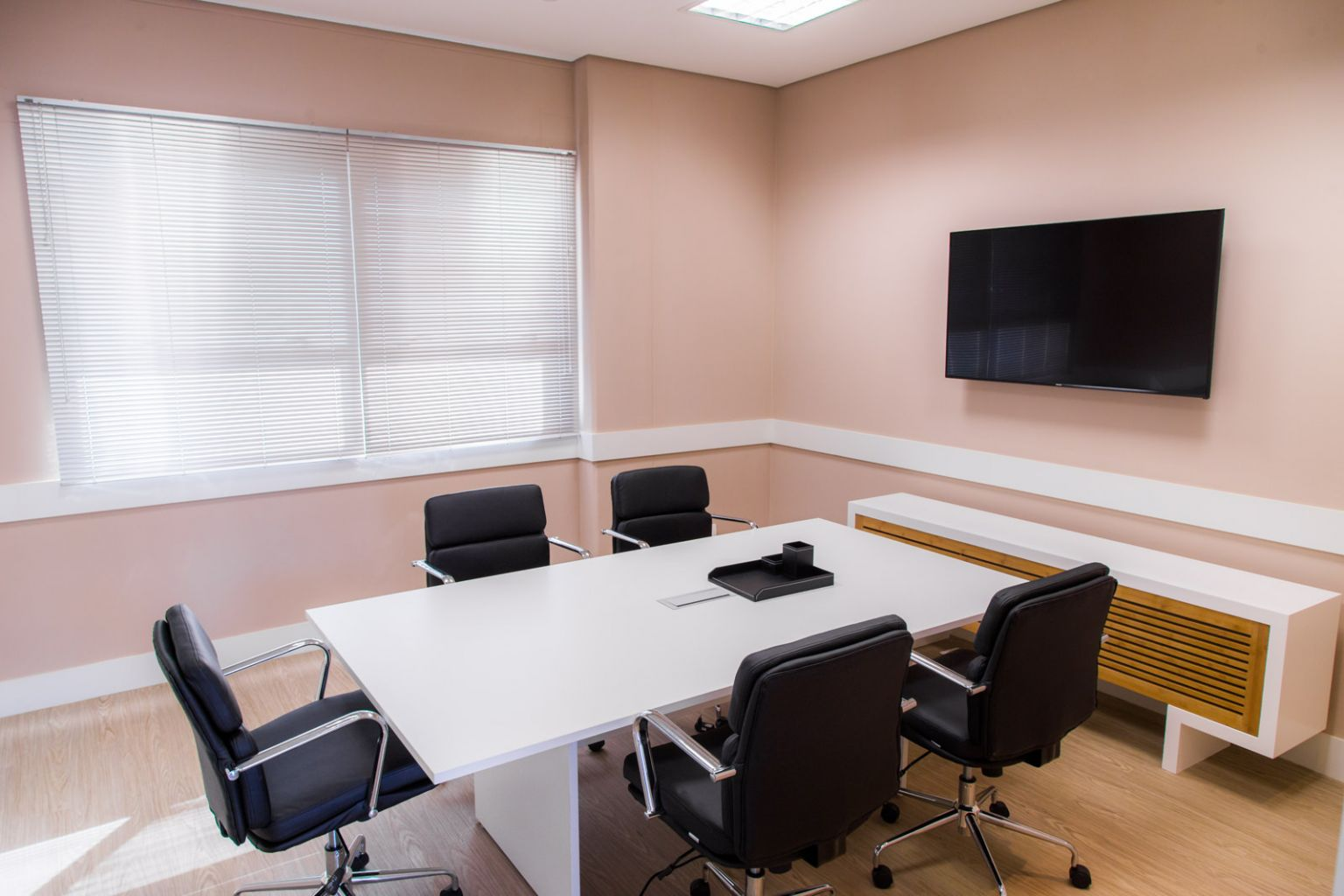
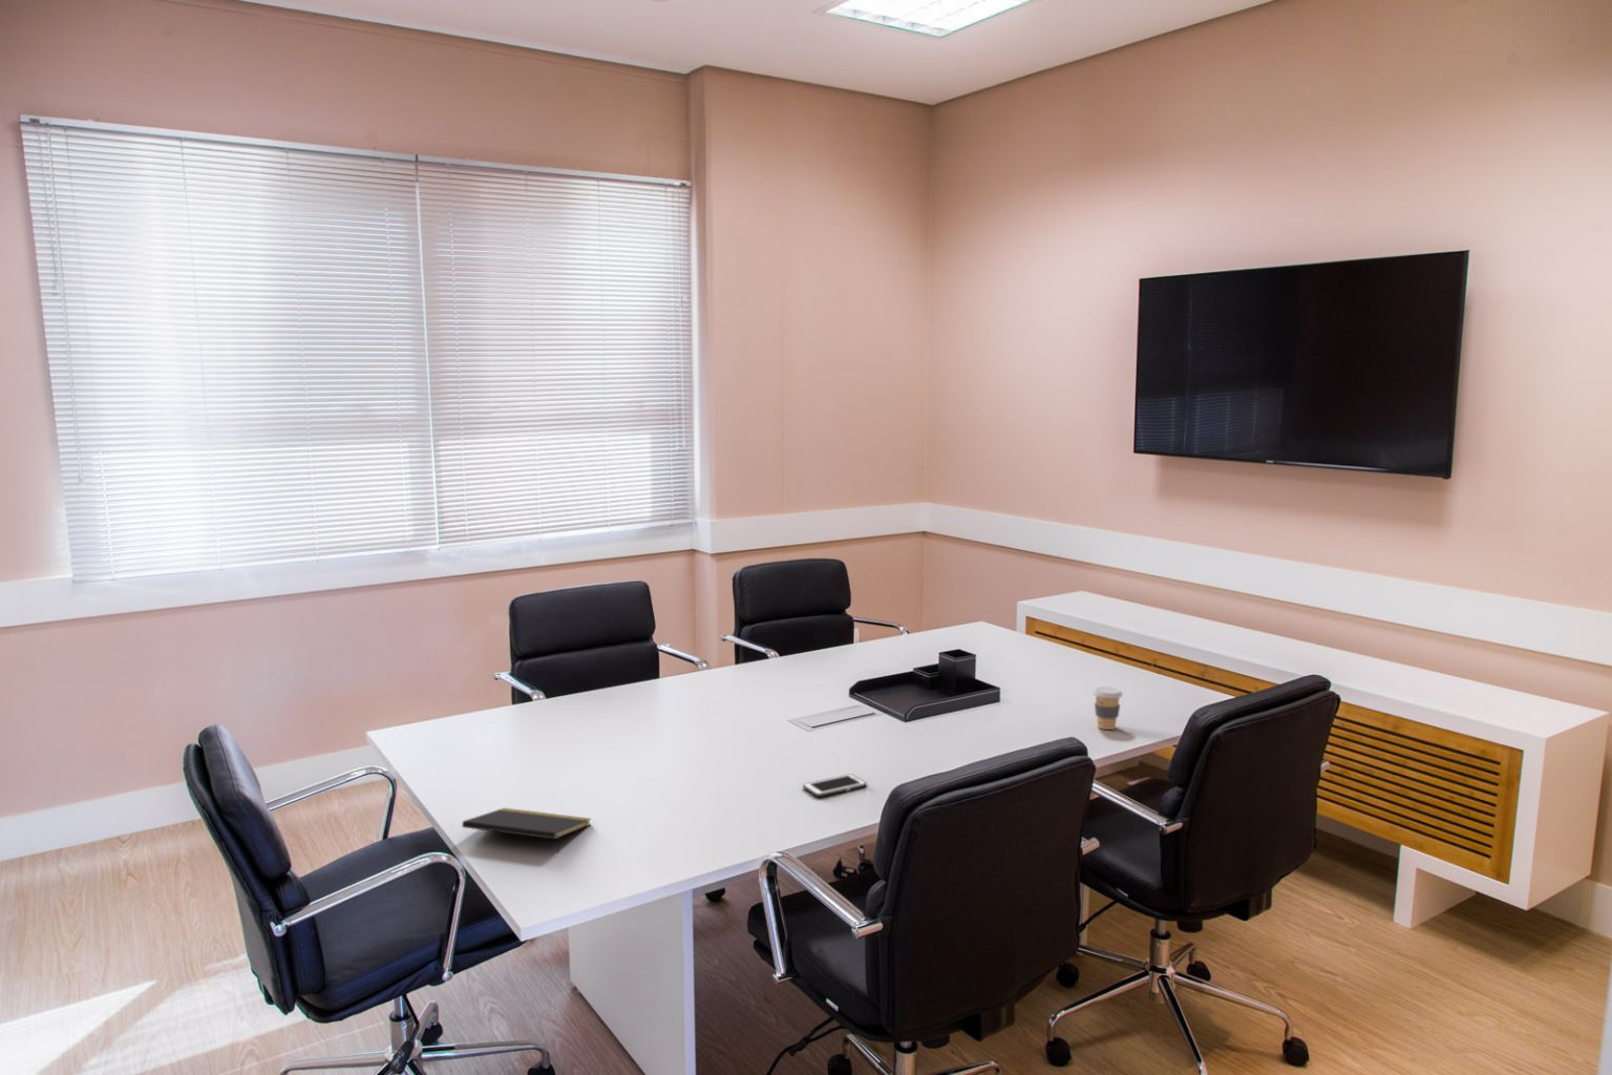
+ notepad [461,807,591,854]
+ coffee cup [1093,685,1124,731]
+ cell phone [802,773,868,798]
